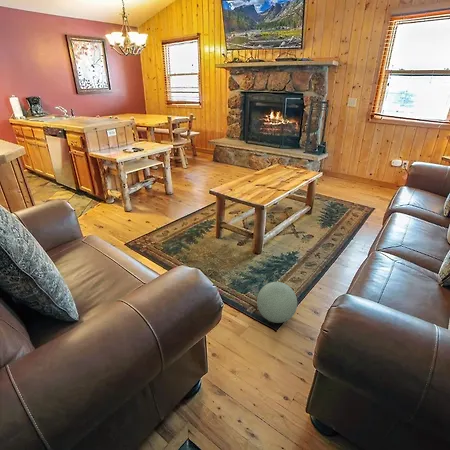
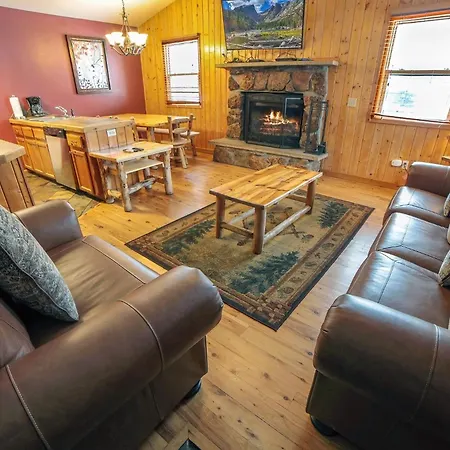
- ball [256,281,298,324]
